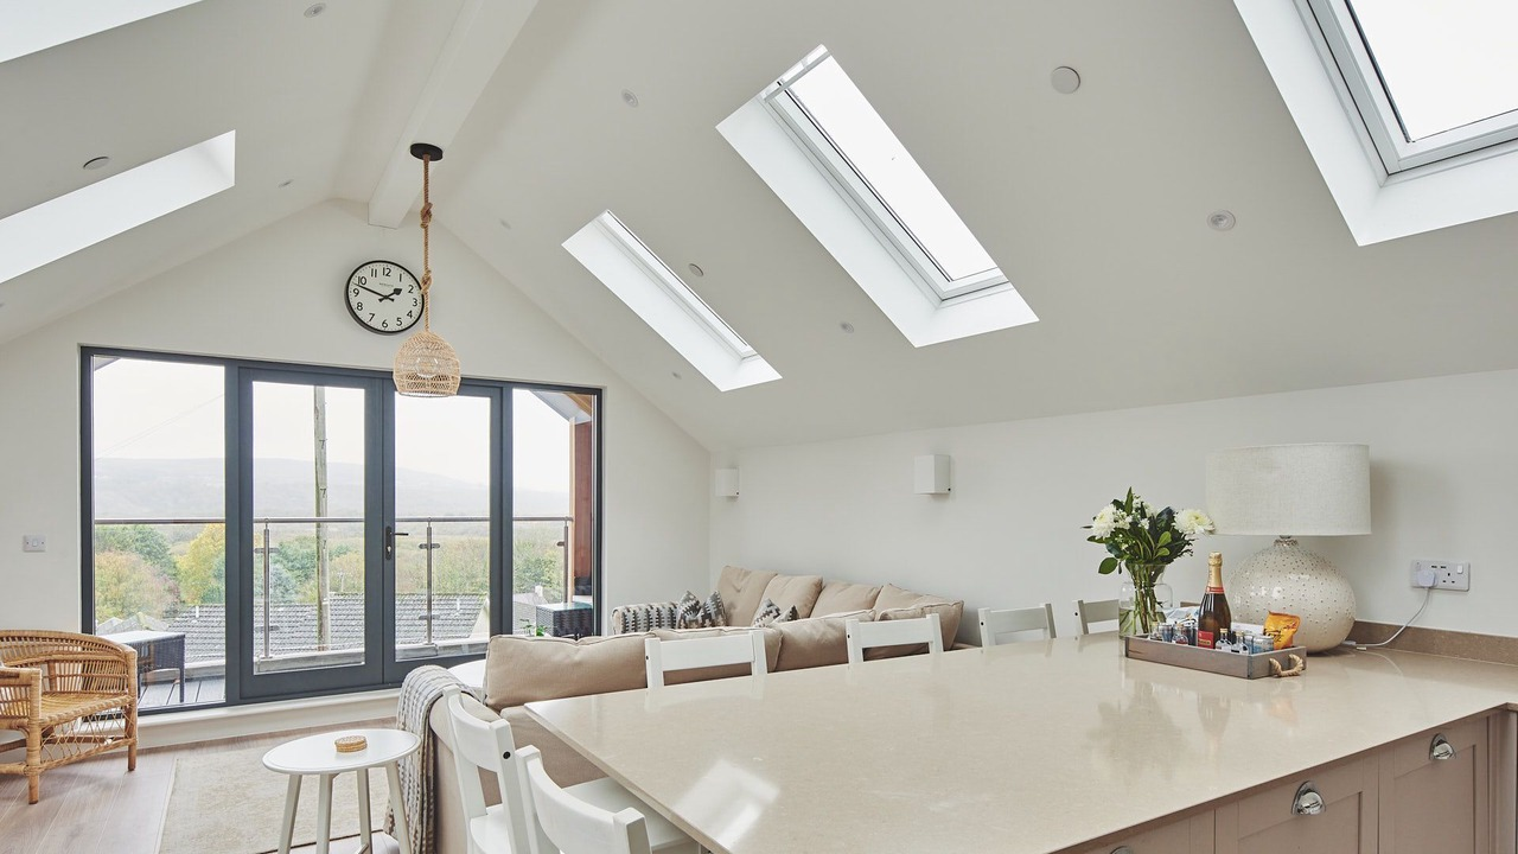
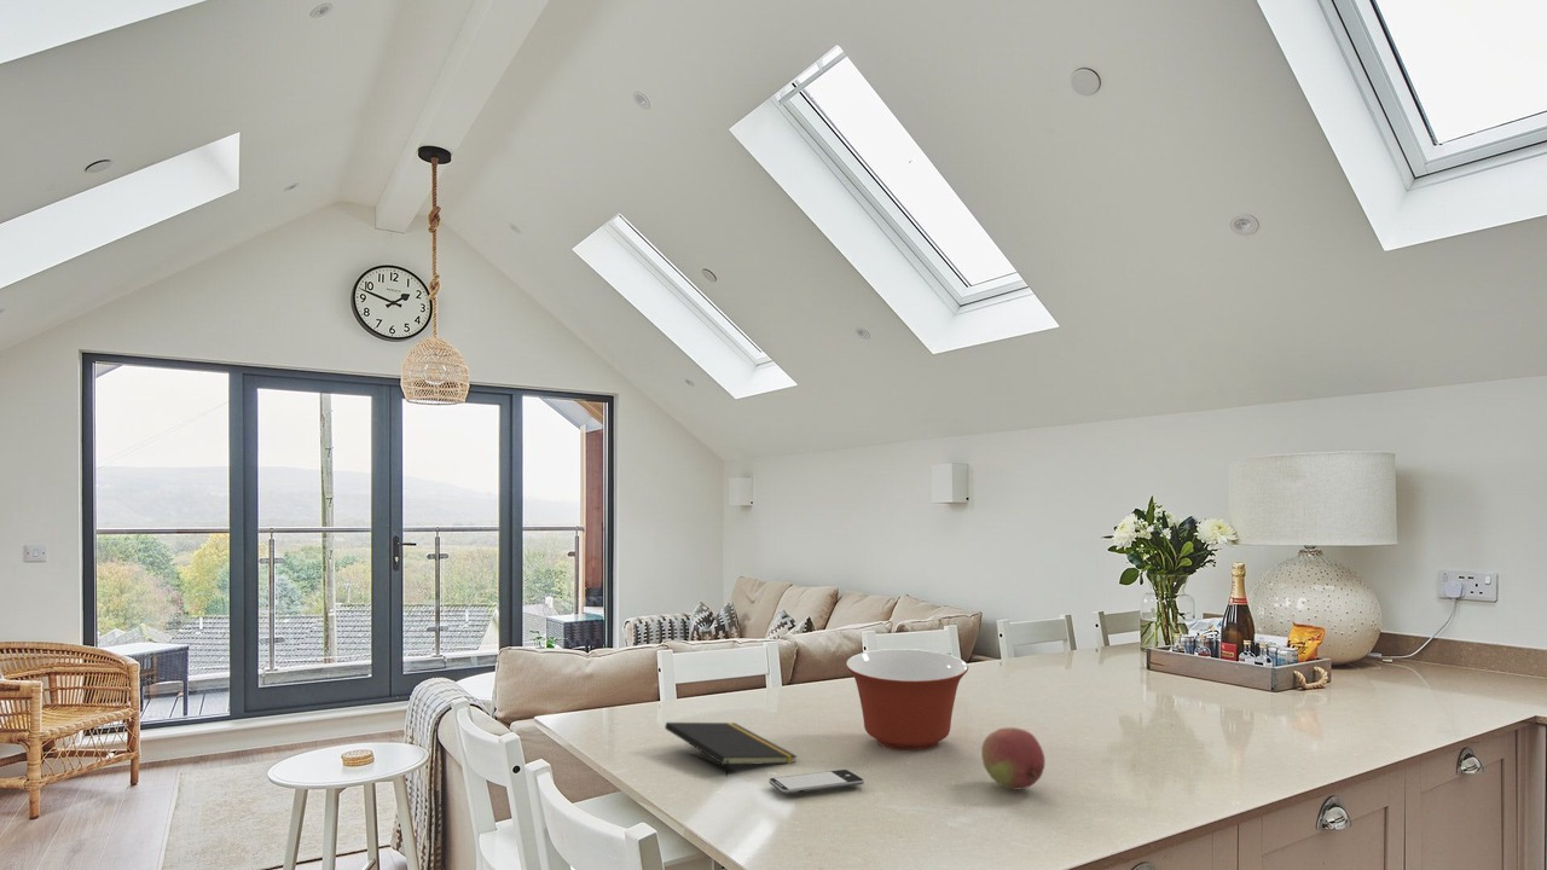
+ notepad [664,721,799,777]
+ fruit [980,726,1047,791]
+ smartphone [767,768,865,795]
+ mixing bowl [845,648,969,750]
